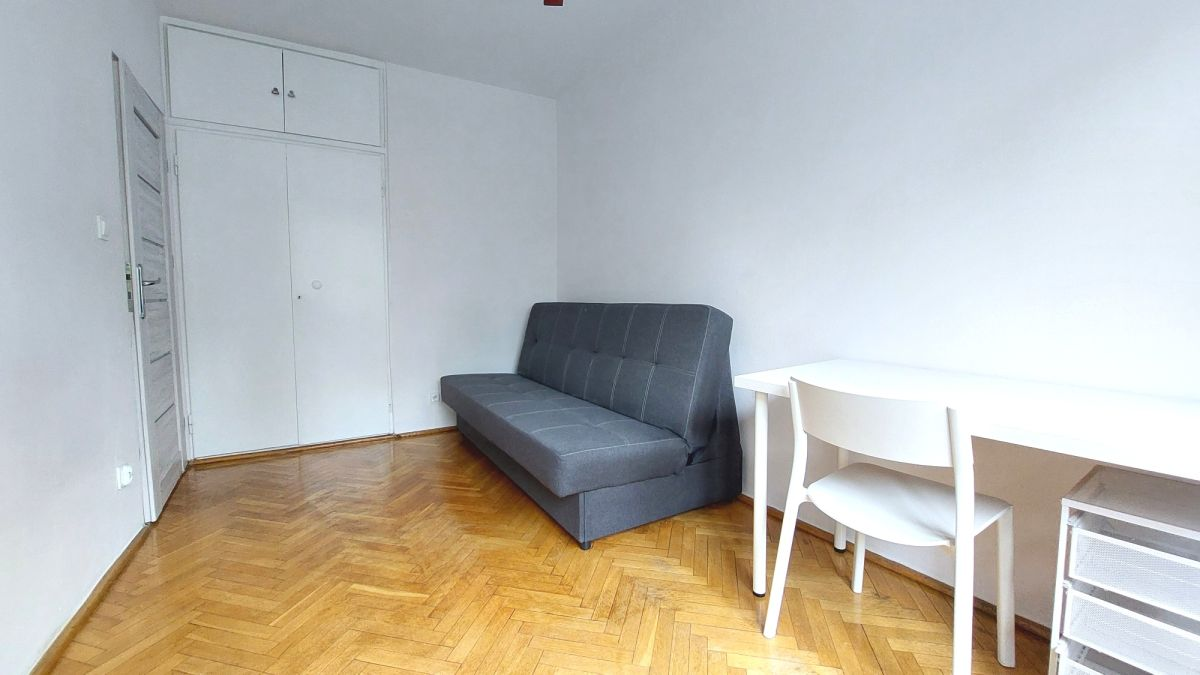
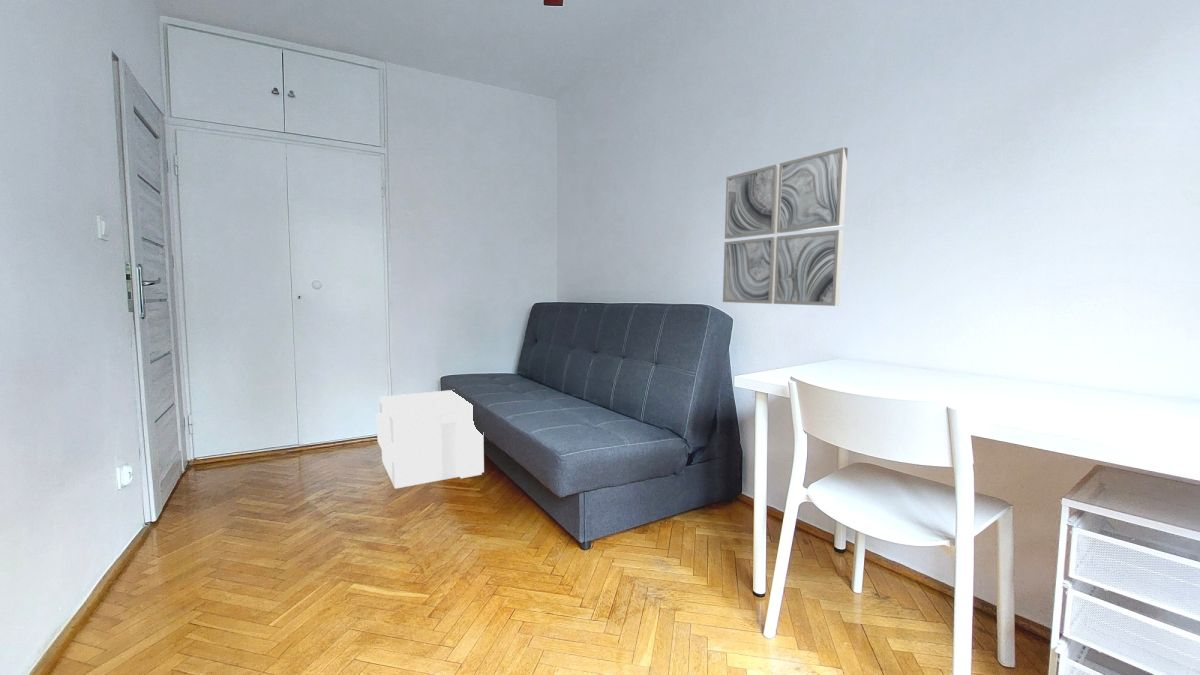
+ wall art [722,146,849,307]
+ air purifier [376,389,485,489]
